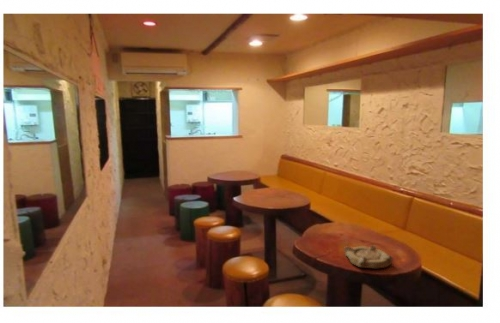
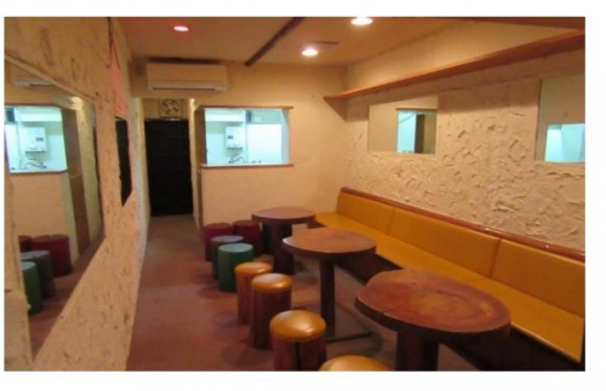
- ashtray [343,244,394,269]
